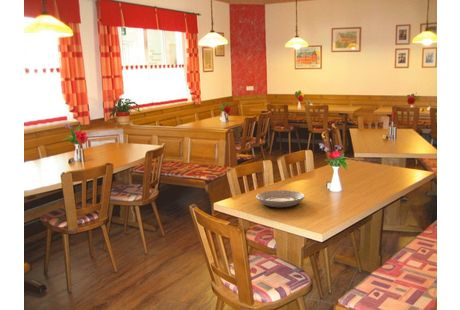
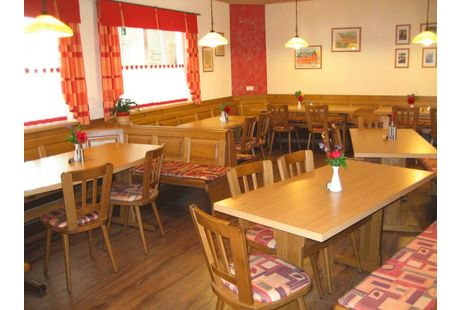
- plate [255,189,306,208]
